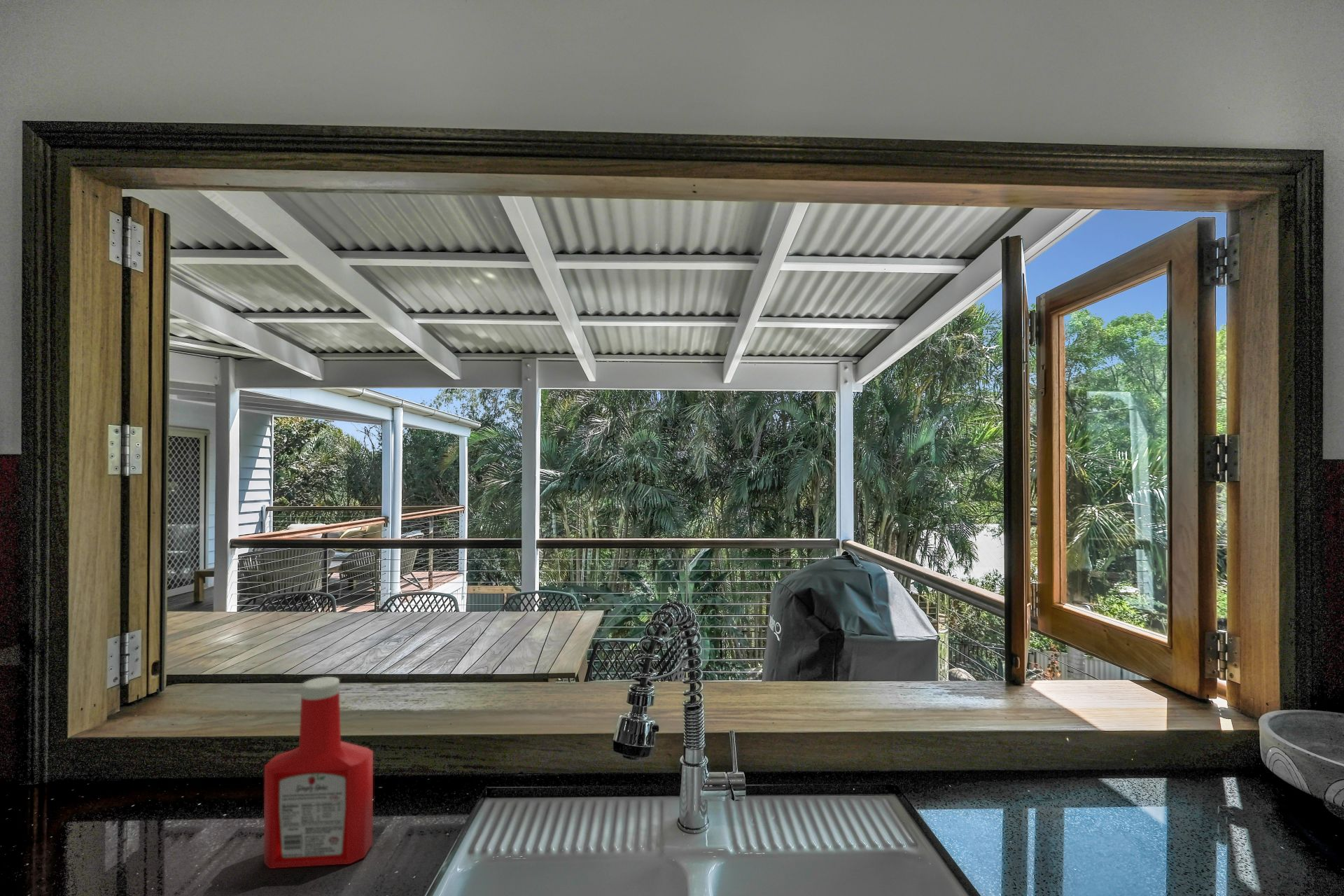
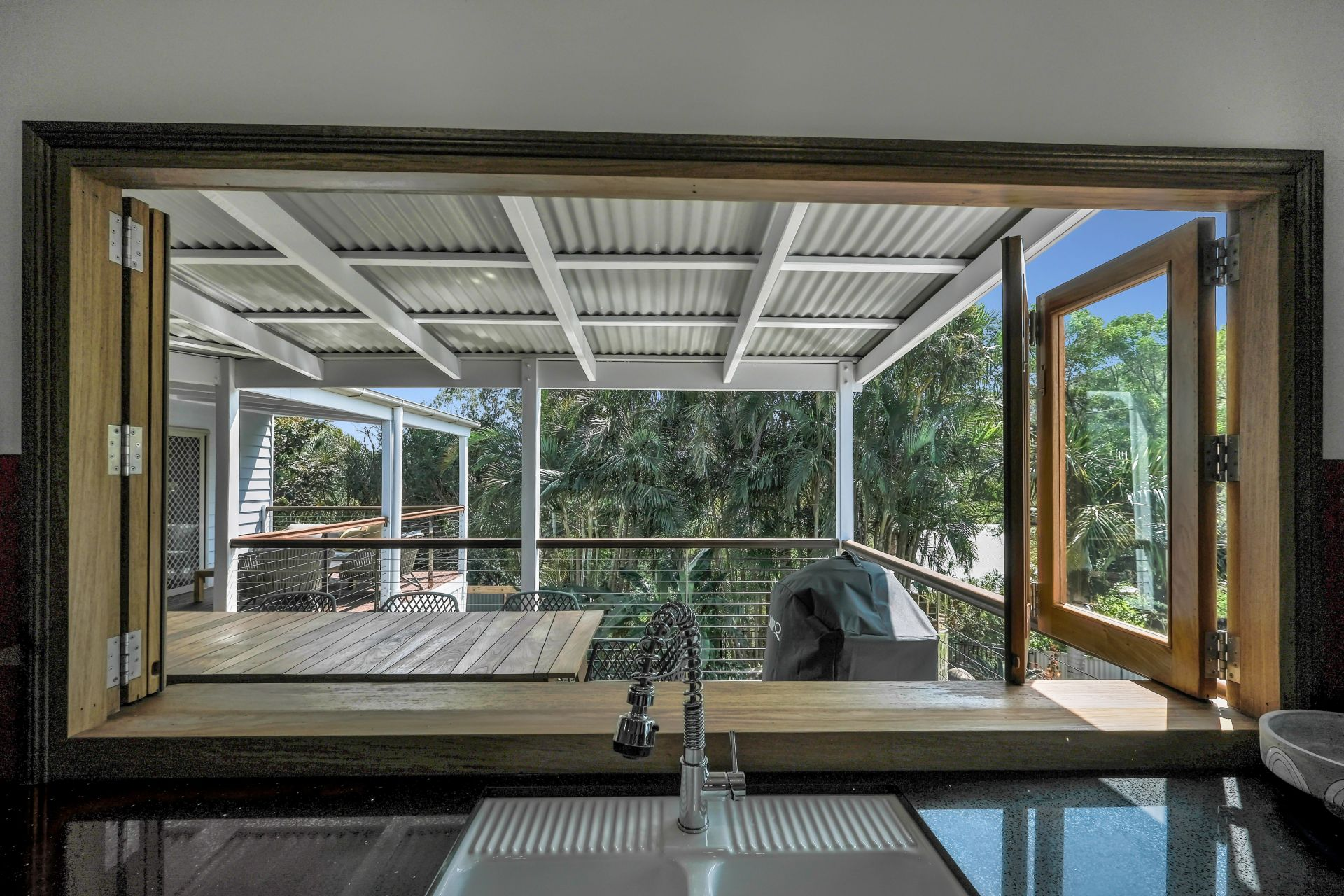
- soap bottle [263,676,374,869]
